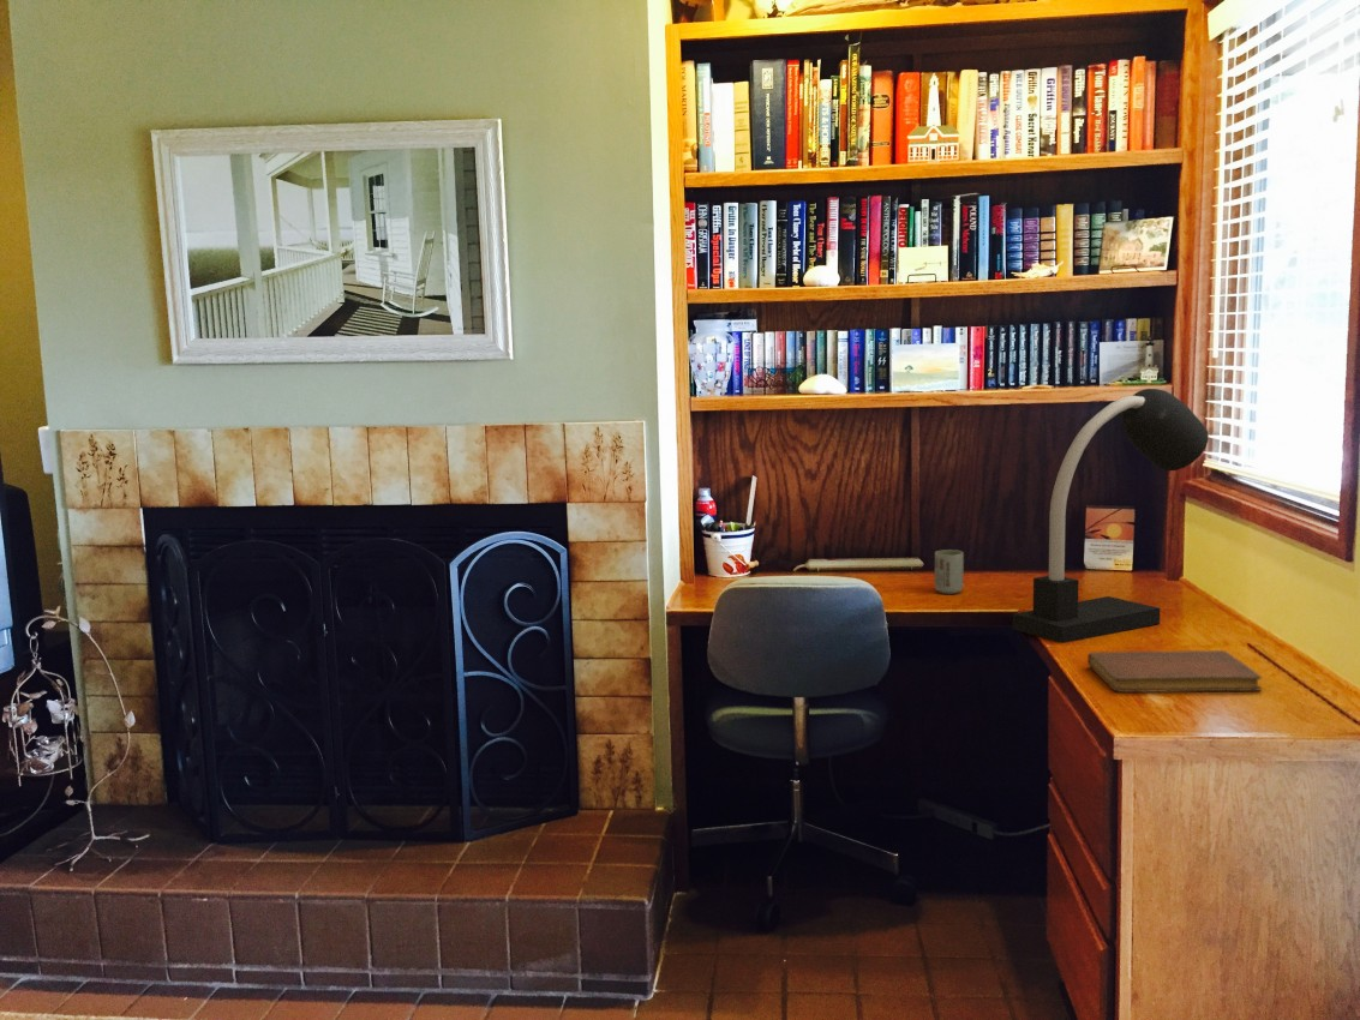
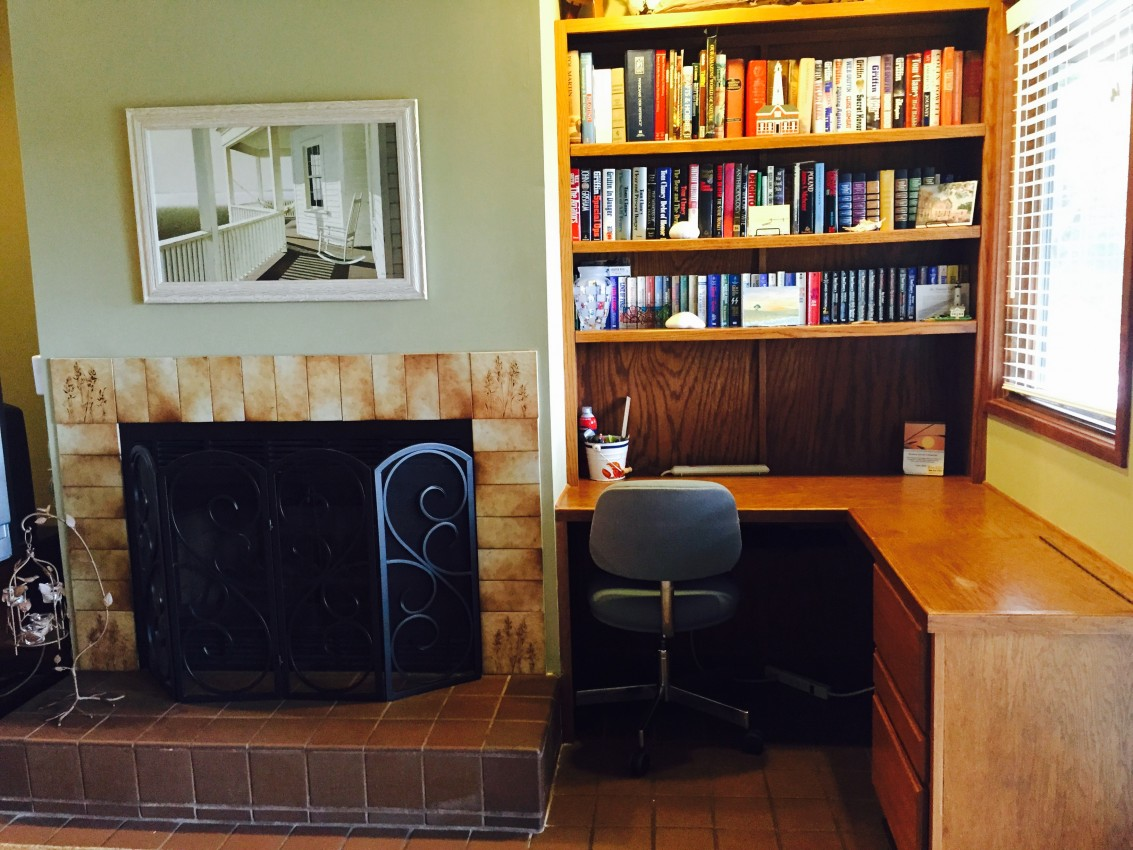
- desk lamp [1012,388,1210,644]
- notebook [1086,649,1263,694]
- cup [934,548,965,595]
